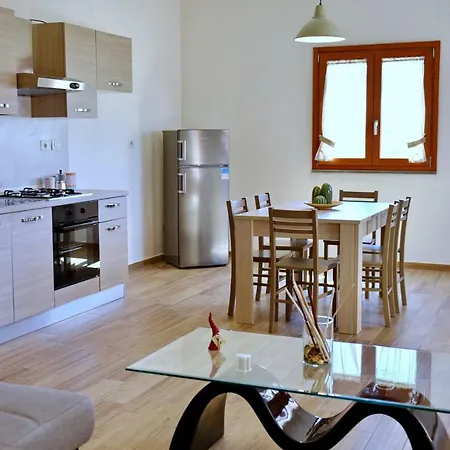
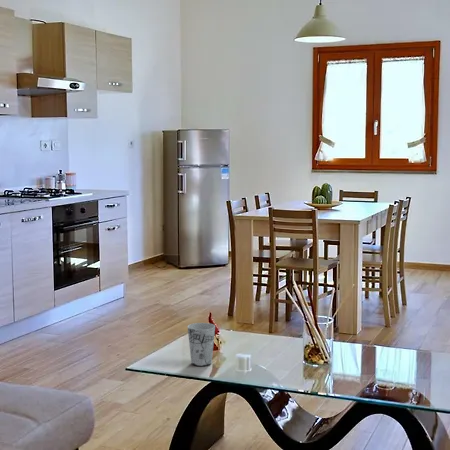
+ cup [187,322,216,367]
